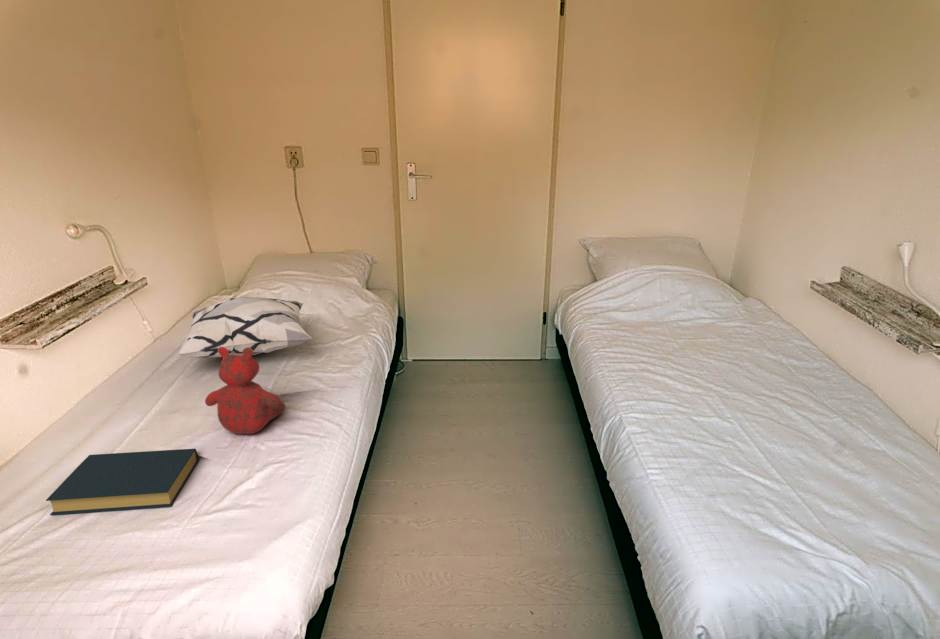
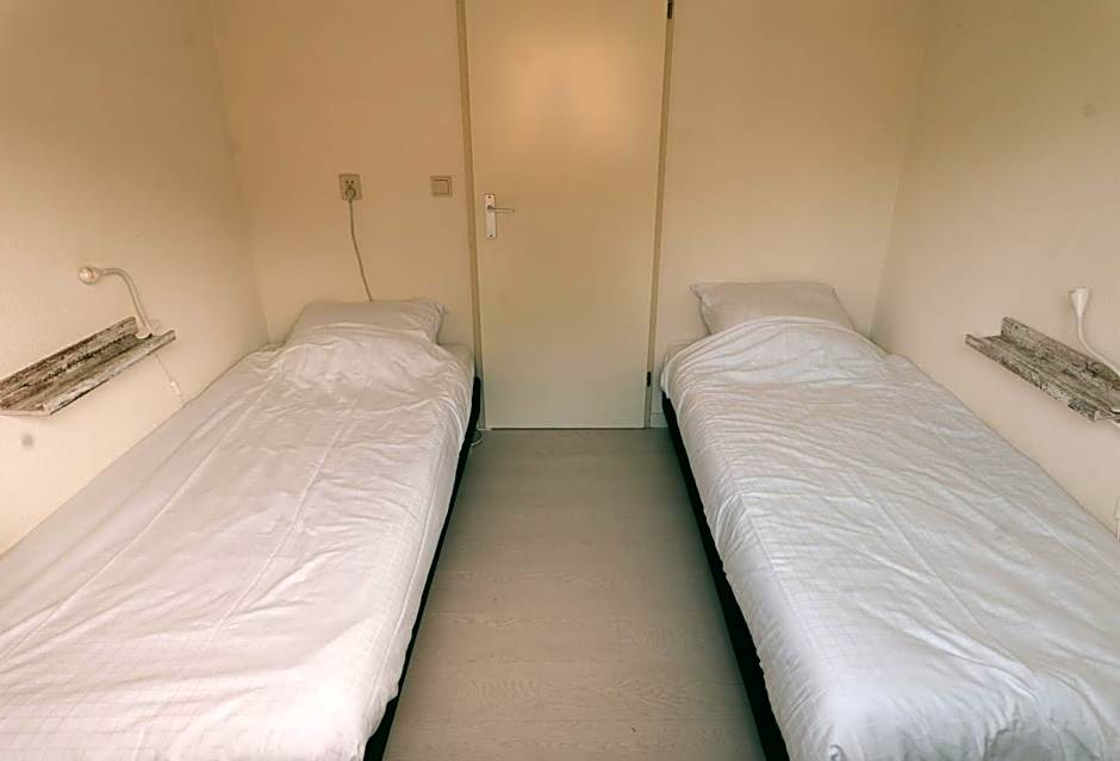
- teddy bear [204,347,286,435]
- decorative pillow [177,296,313,359]
- hardback book [45,448,199,516]
